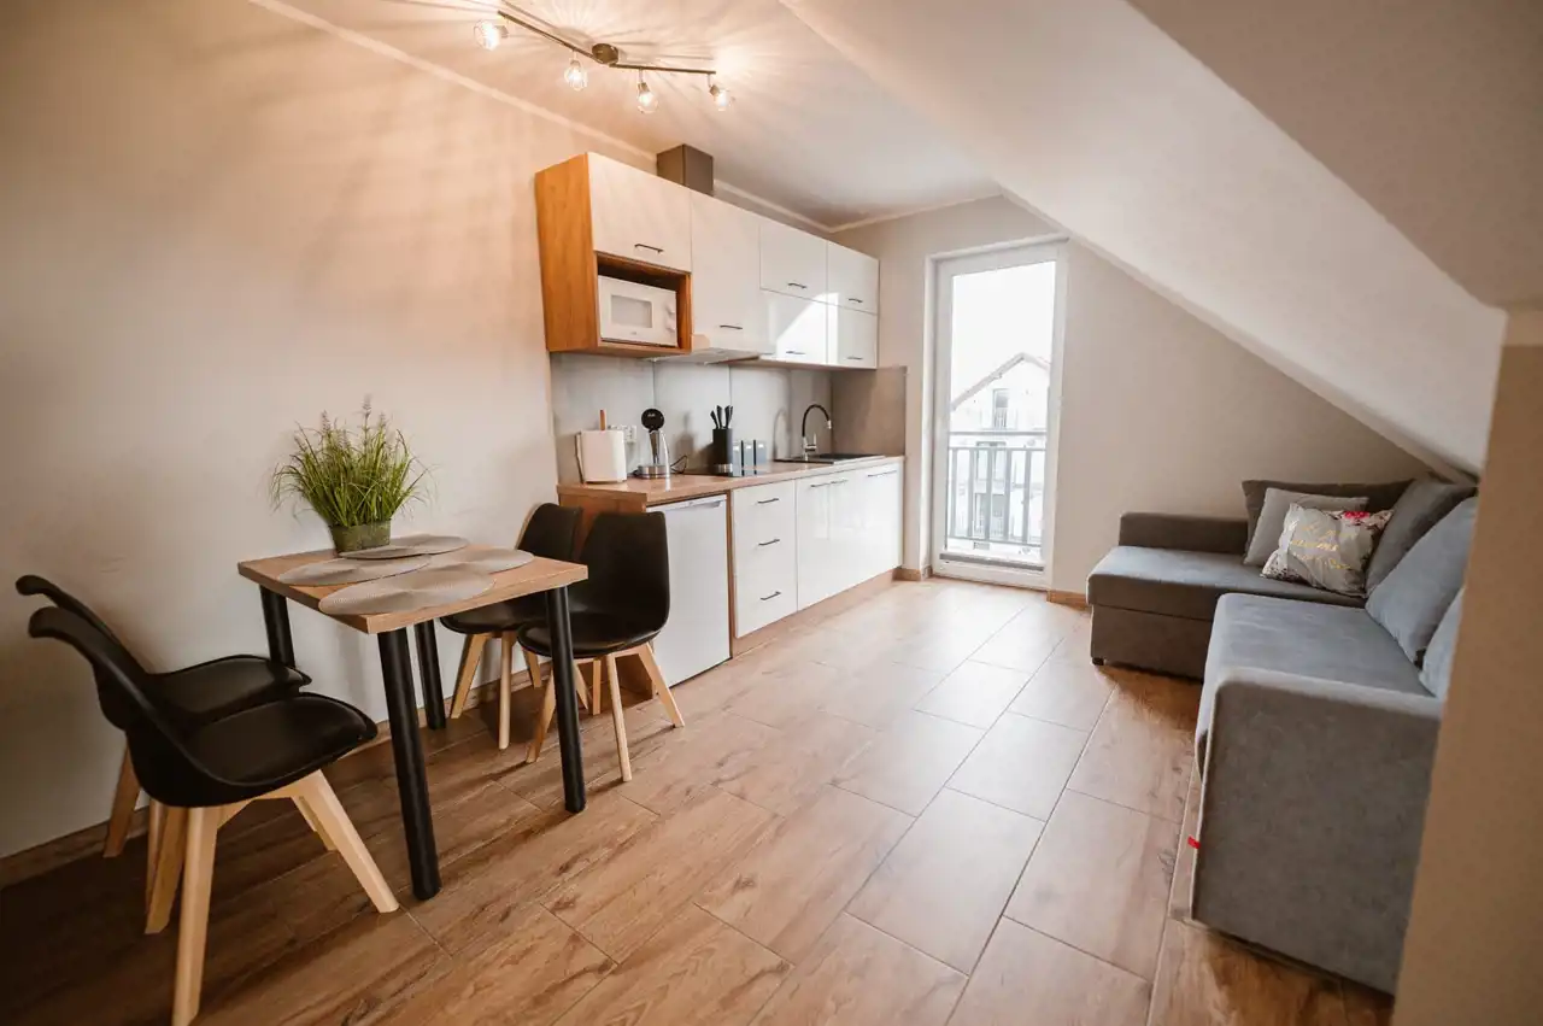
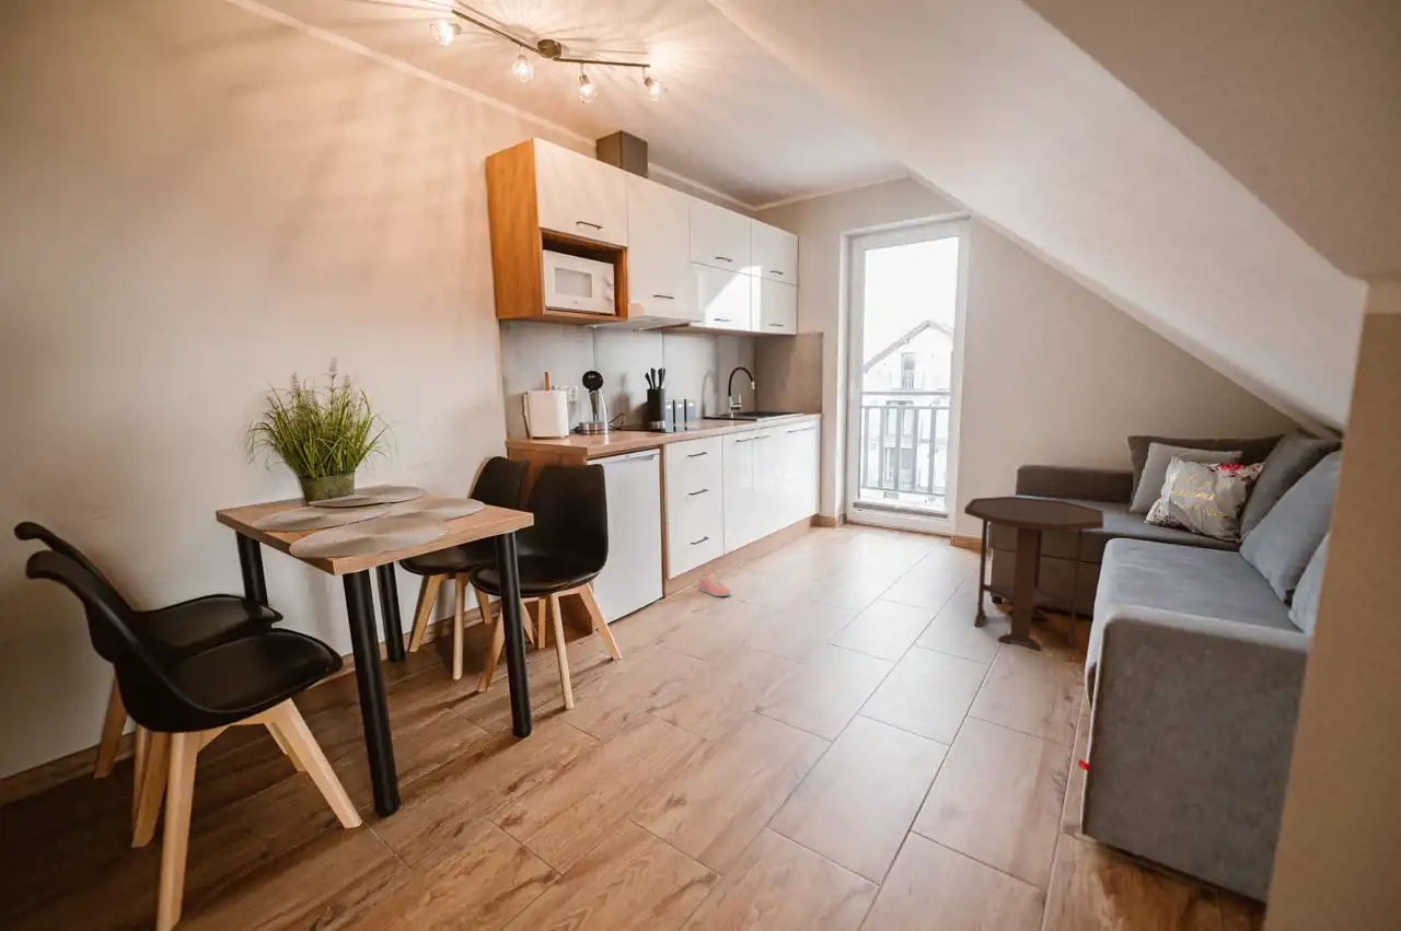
+ sneaker [698,571,731,597]
+ side table [963,496,1104,652]
